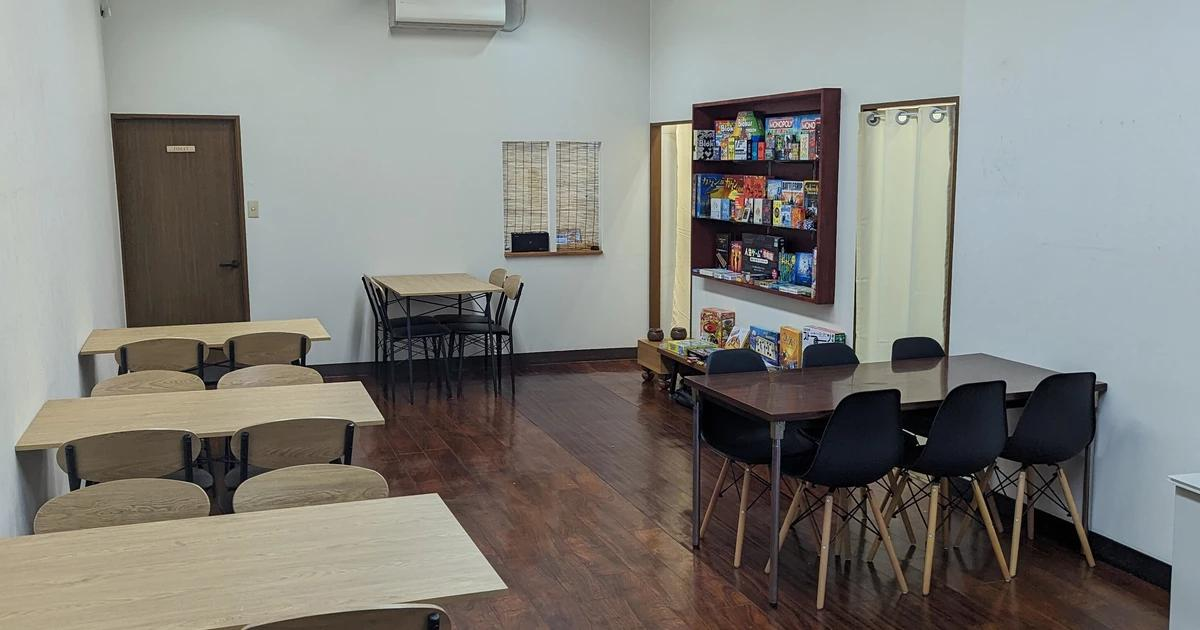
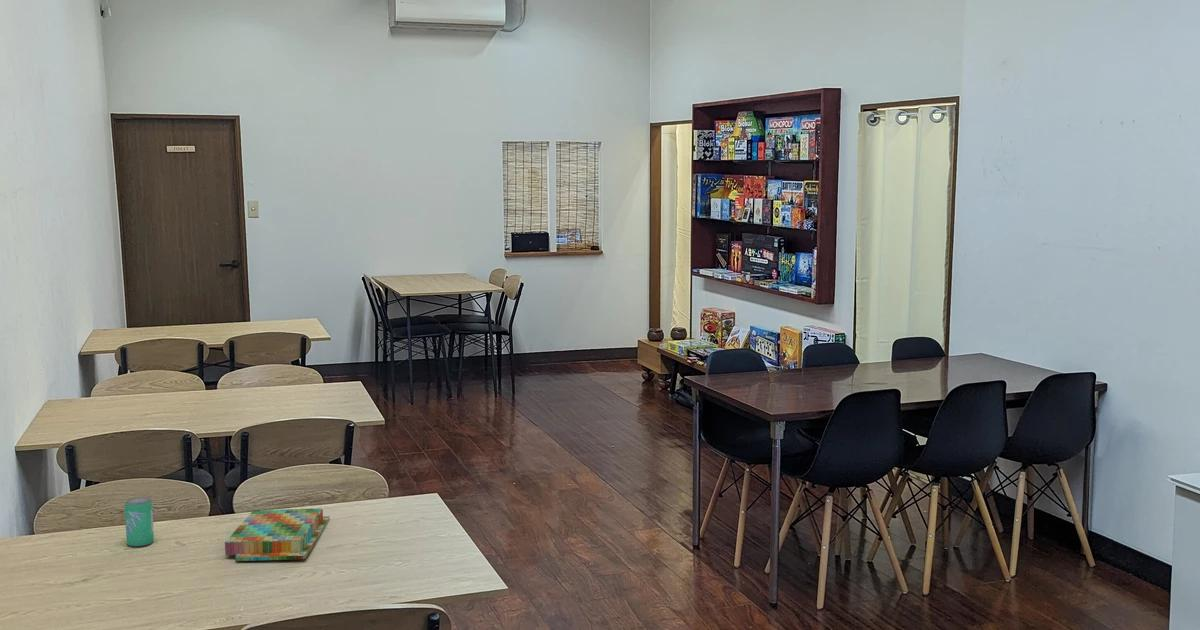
+ beverage can [124,497,155,548]
+ board game [224,508,331,562]
